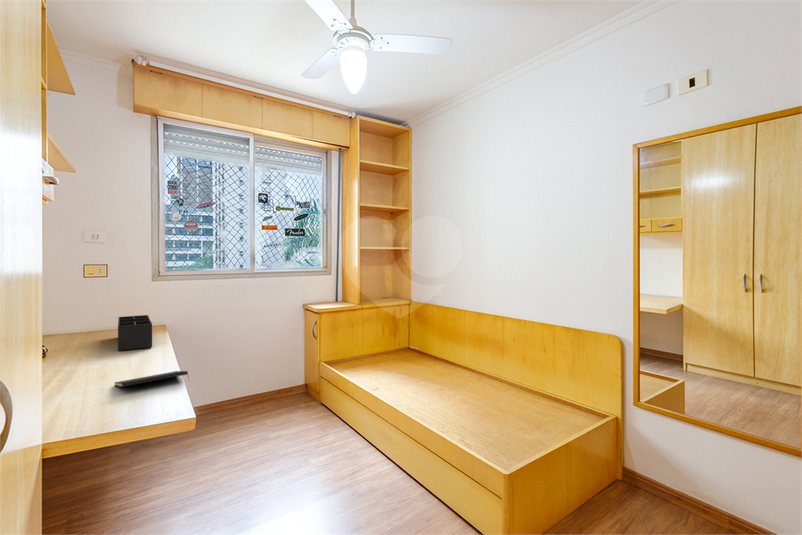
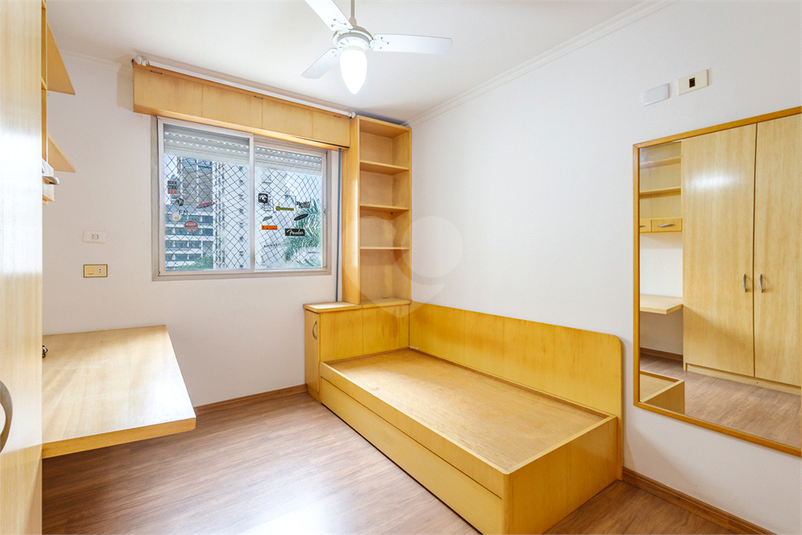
- desk organizer [117,314,153,352]
- notepad [113,370,190,388]
